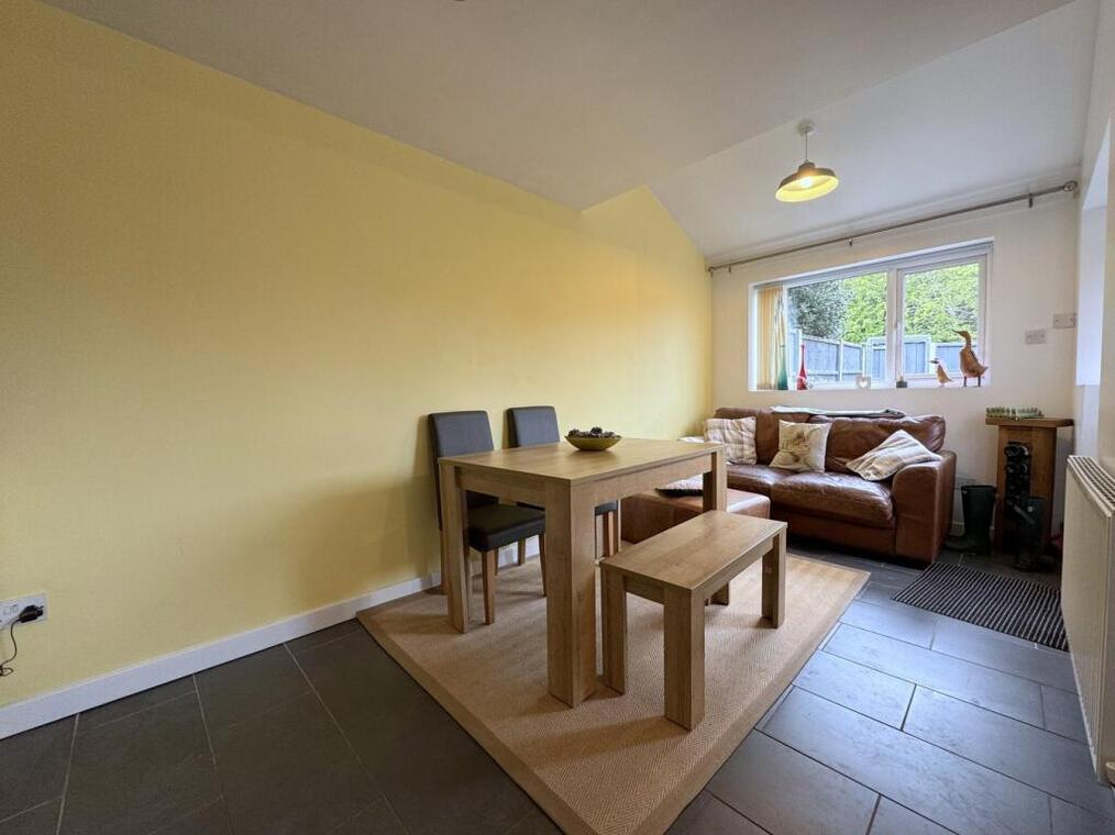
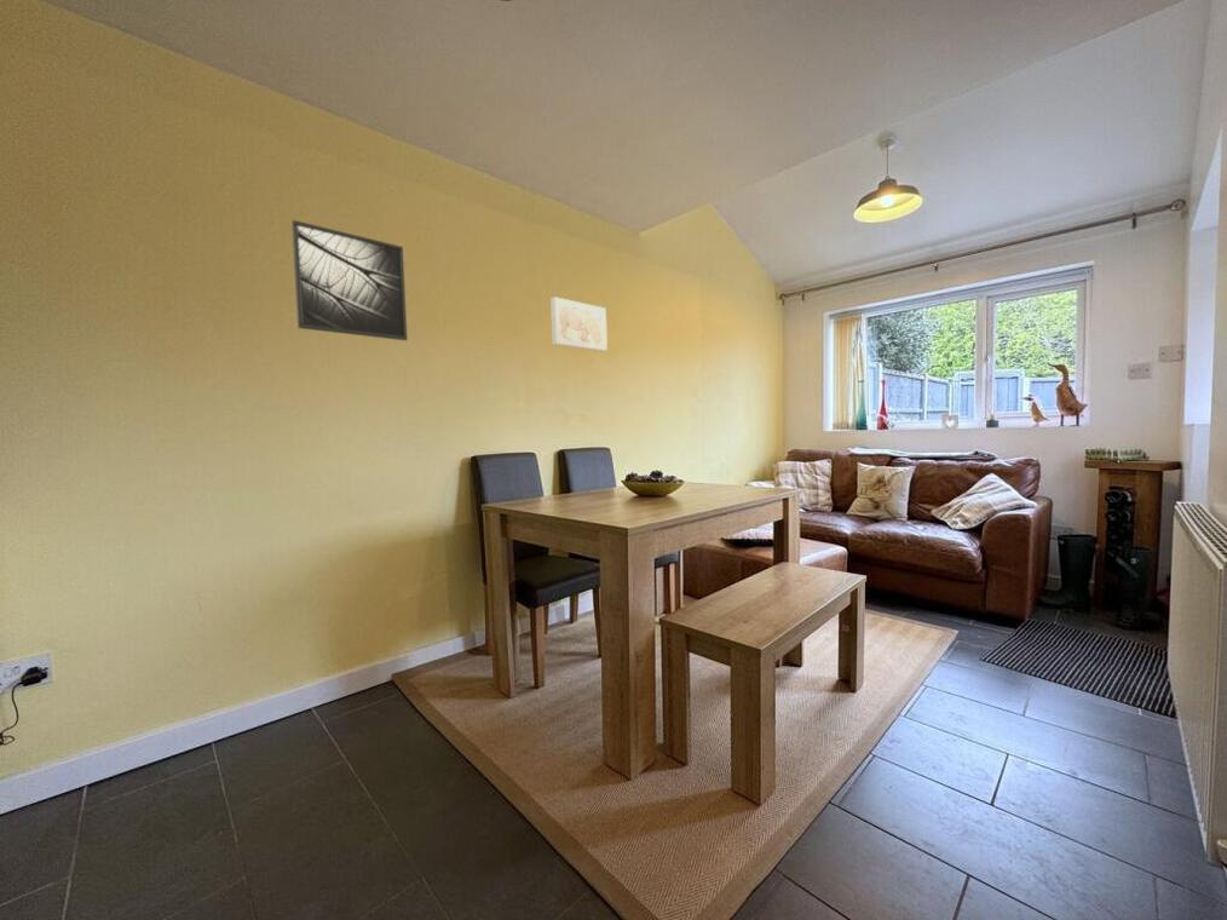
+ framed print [290,219,409,341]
+ wall art [549,295,609,352]
